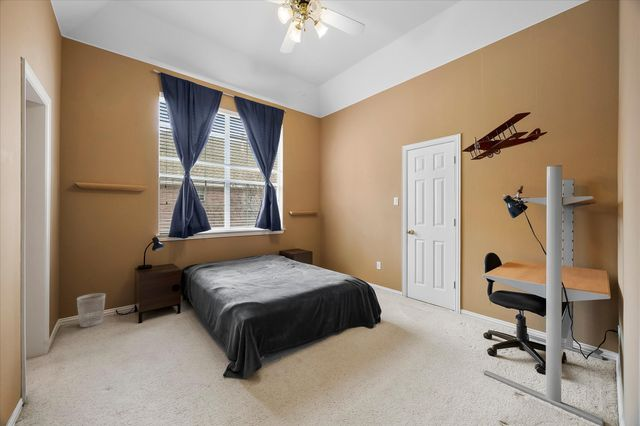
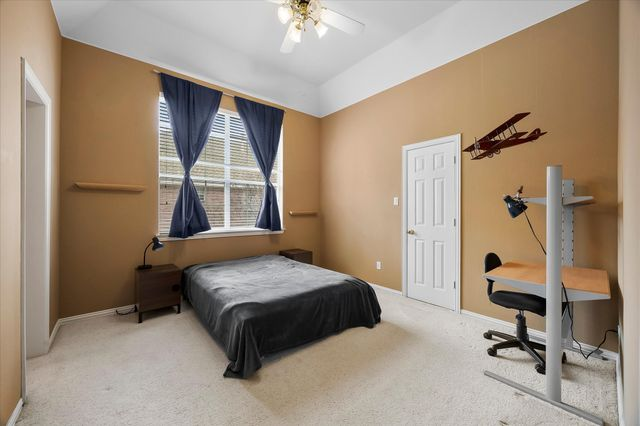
- wastebasket [76,292,107,328]
